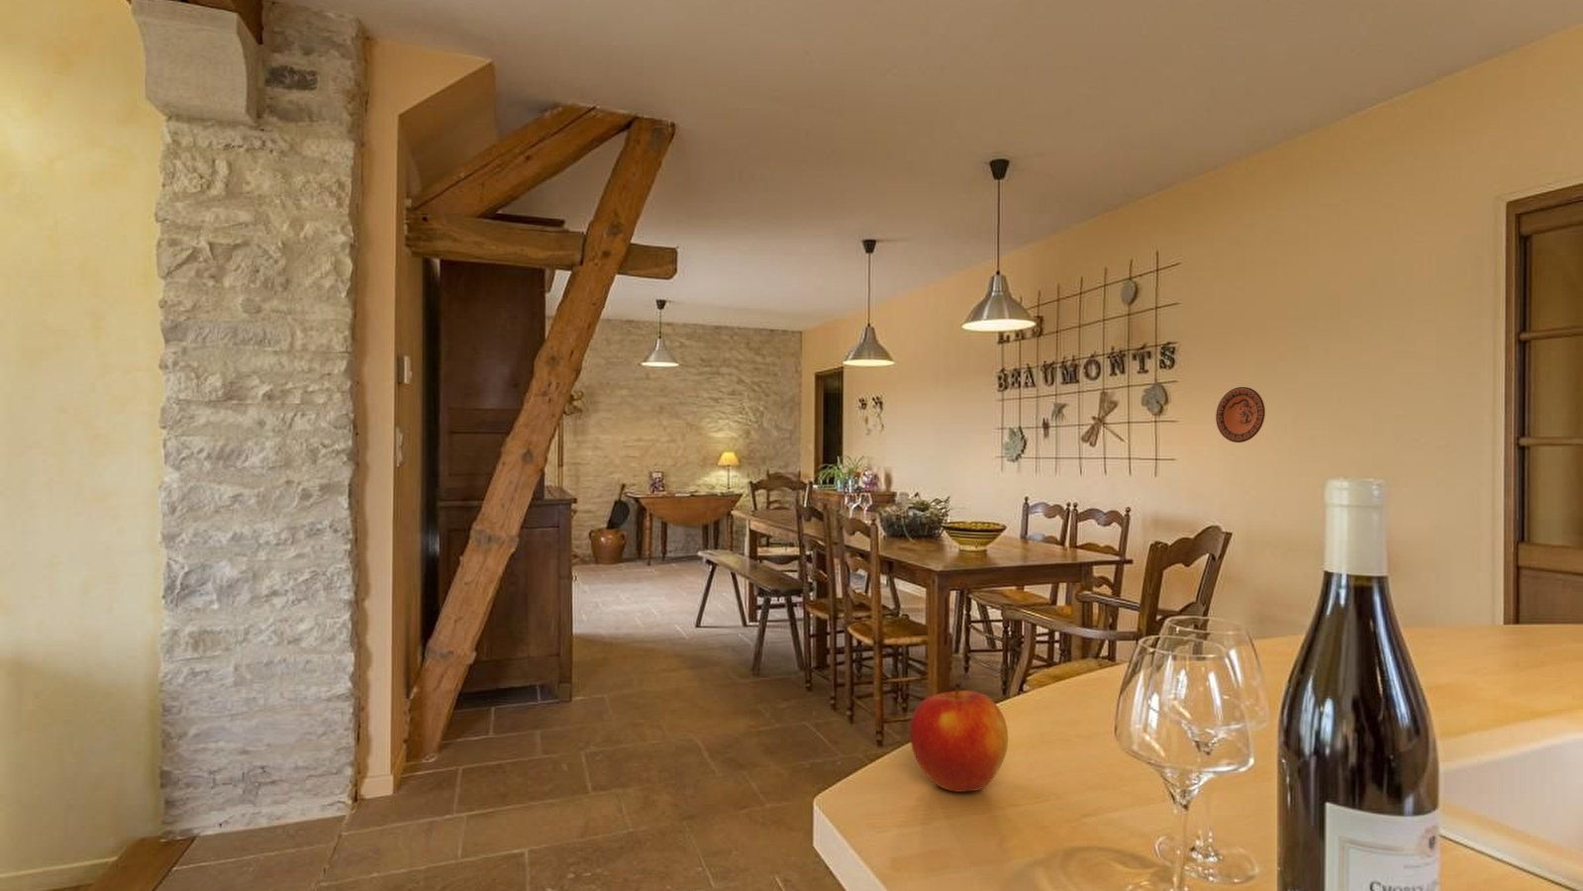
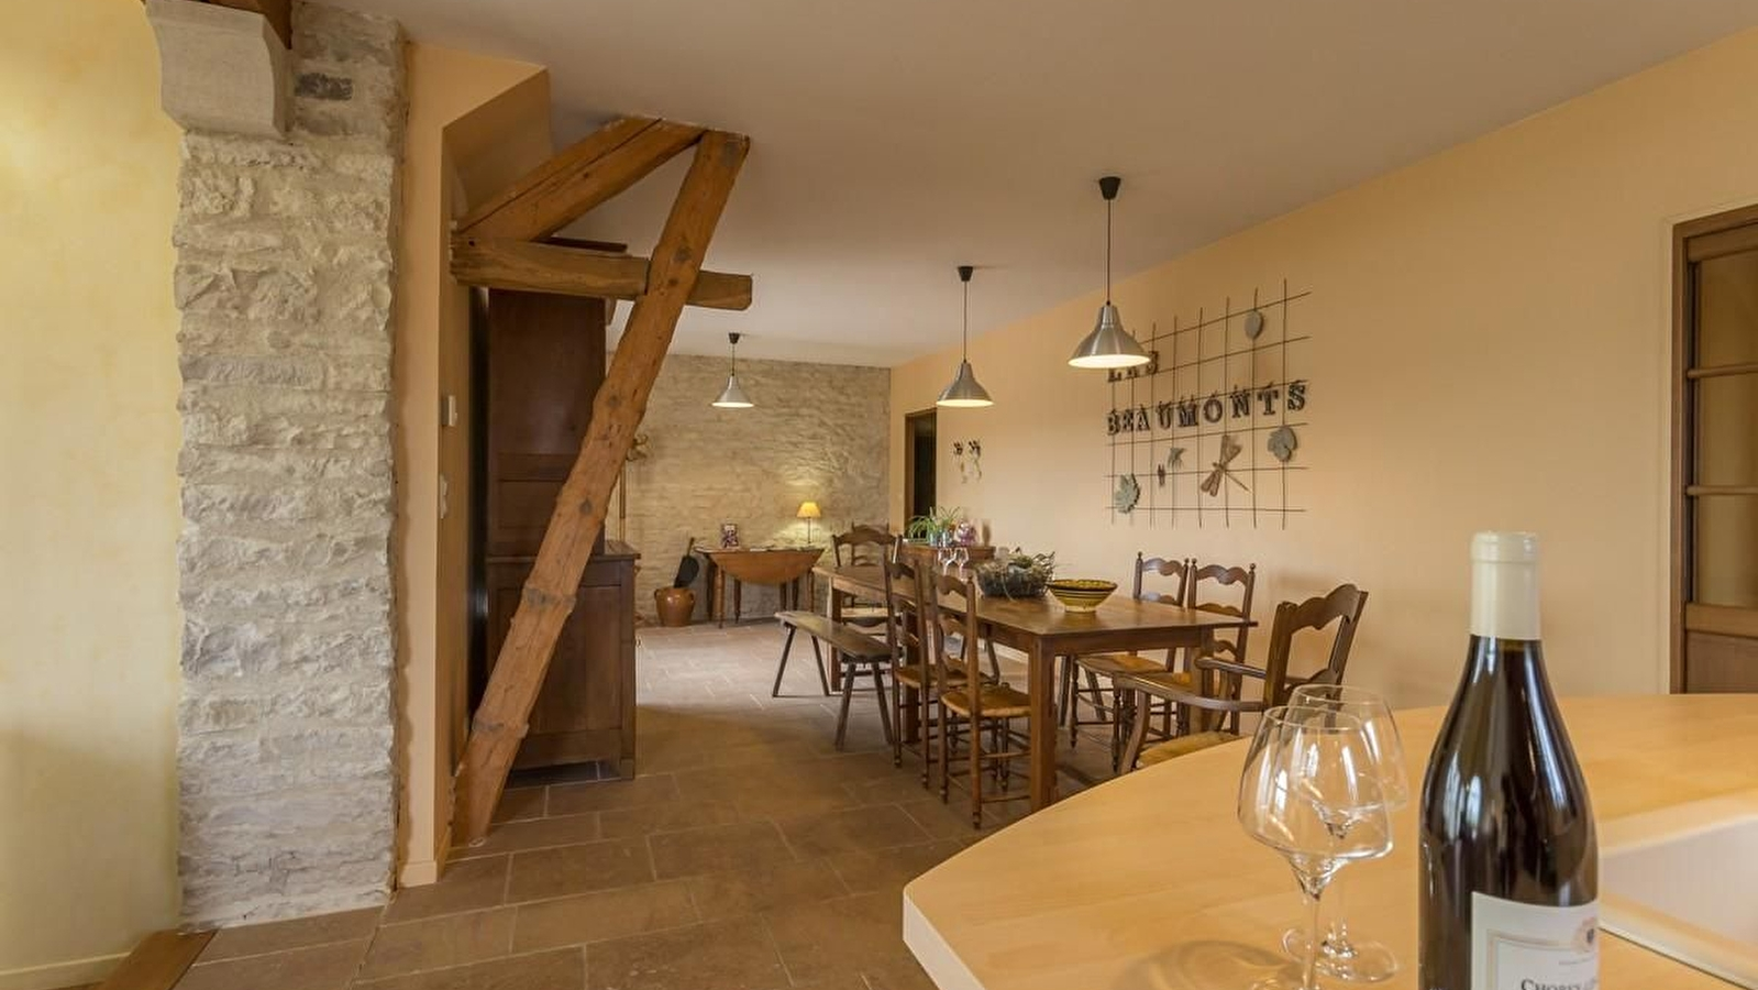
- decorative plate [1214,386,1267,443]
- apple [909,680,1009,793]
